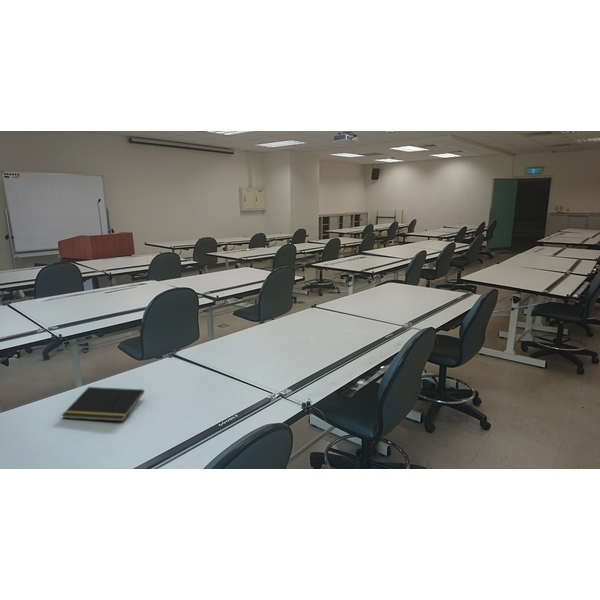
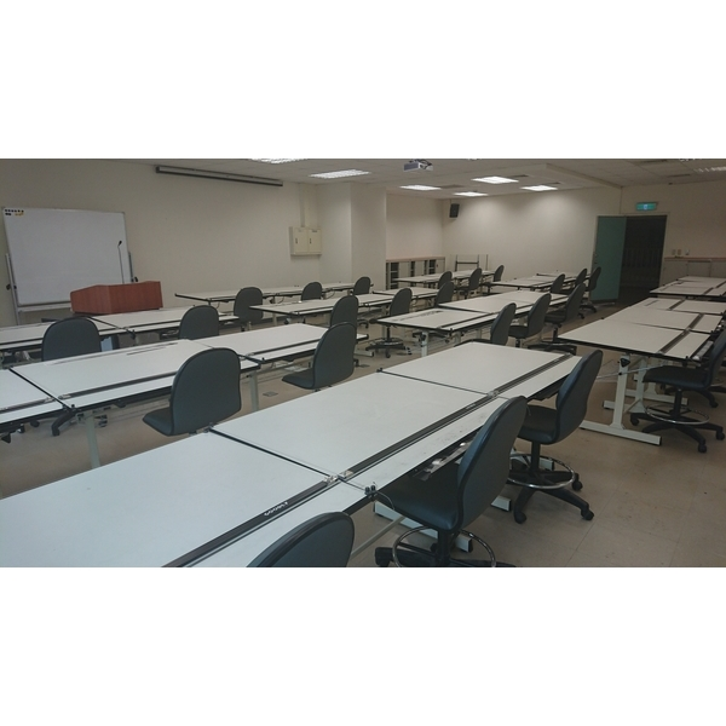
- notepad [61,386,145,422]
